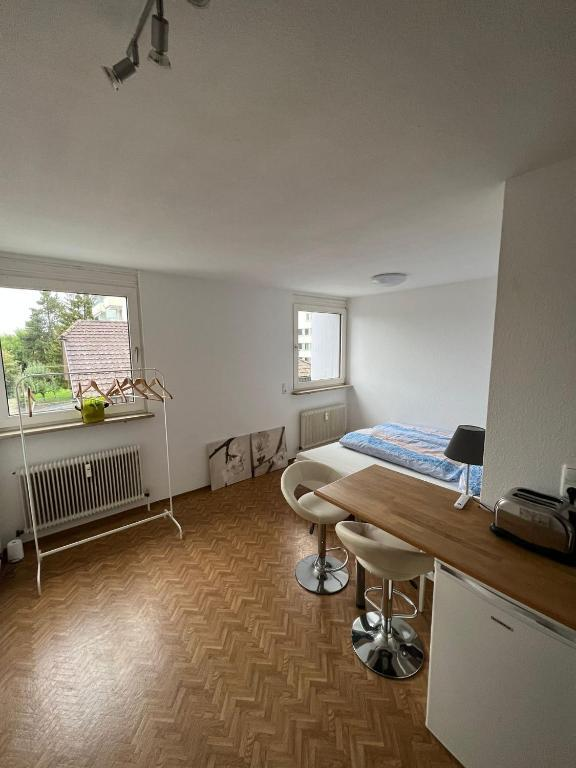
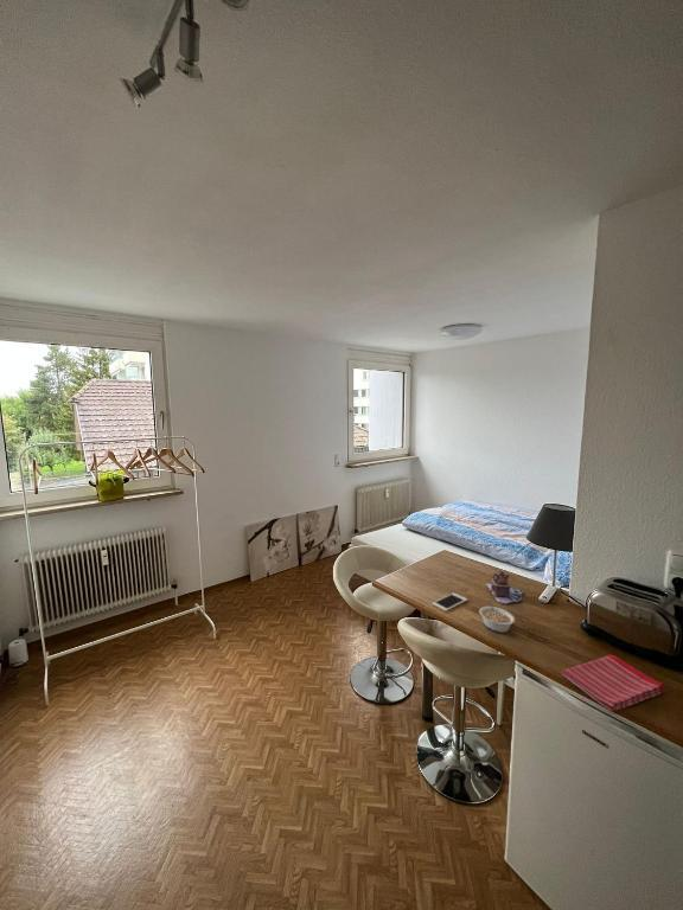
+ dish towel [560,654,665,713]
+ legume [478,600,516,634]
+ cell phone [432,591,468,613]
+ teapot [485,570,524,604]
